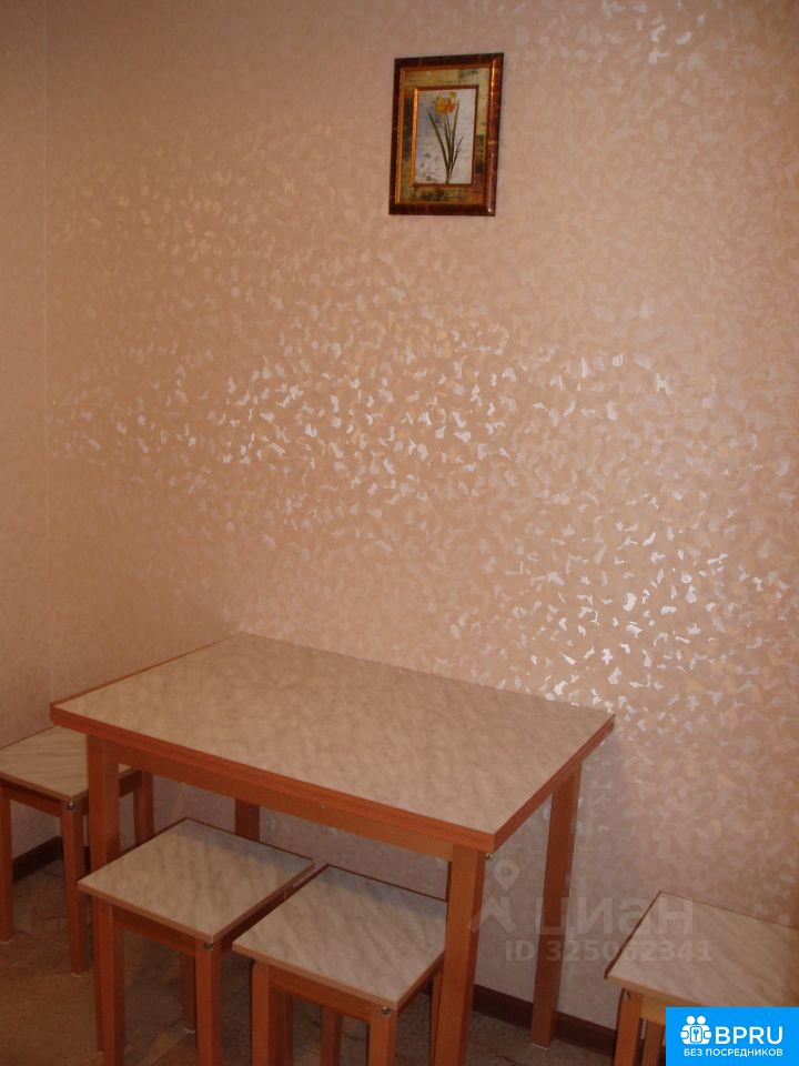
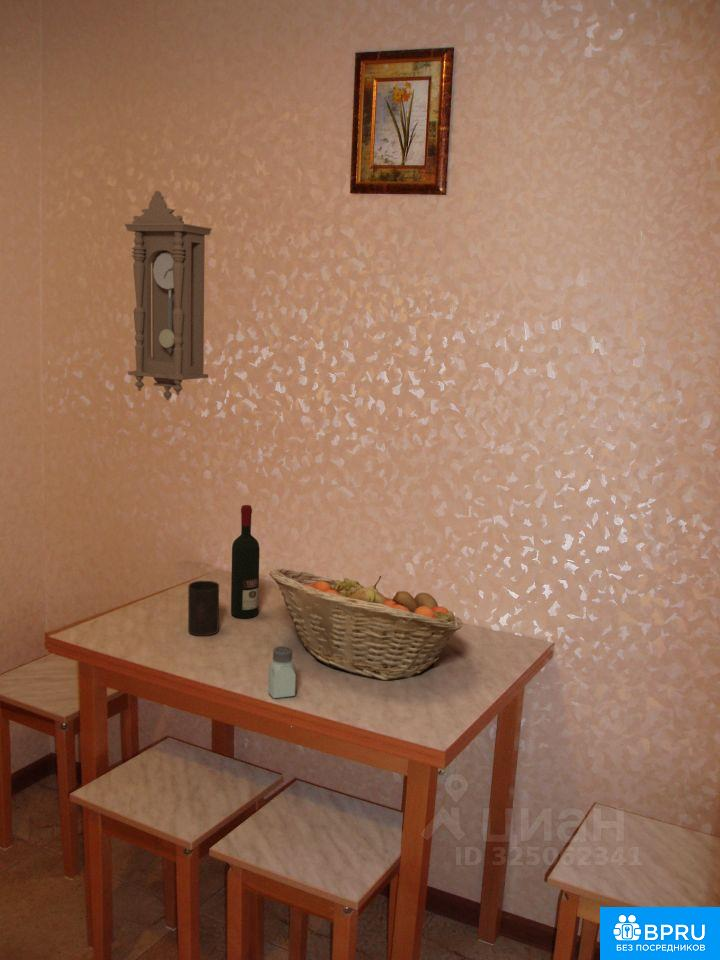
+ fruit basket [268,568,464,681]
+ alcohol [230,504,261,619]
+ cup [187,580,220,637]
+ saltshaker [267,645,297,699]
+ pendulum clock [123,190,213,401]
